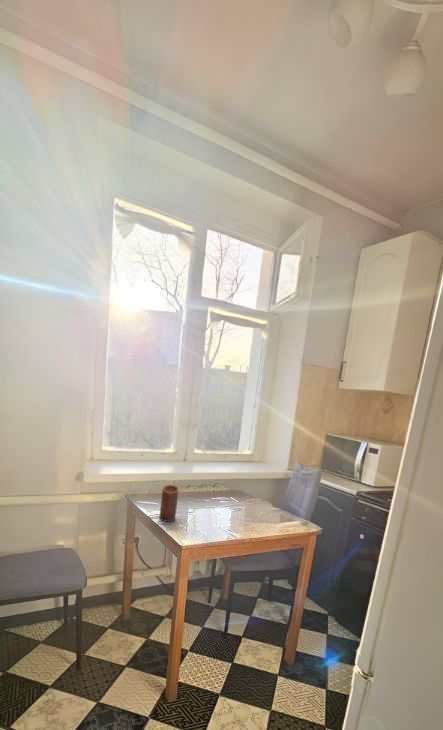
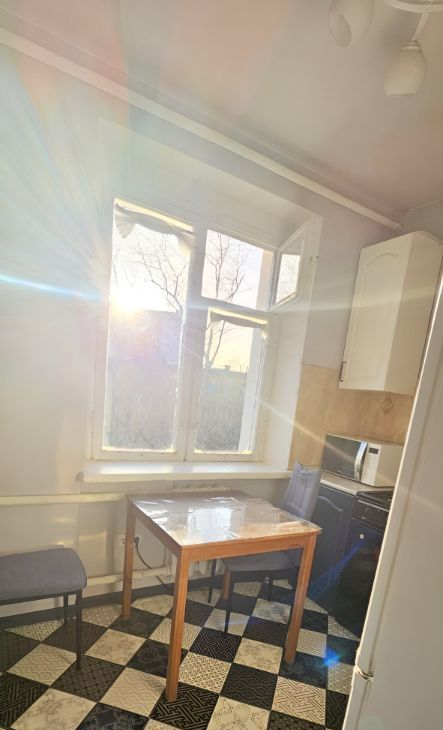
- candle [159,484,179,523]
